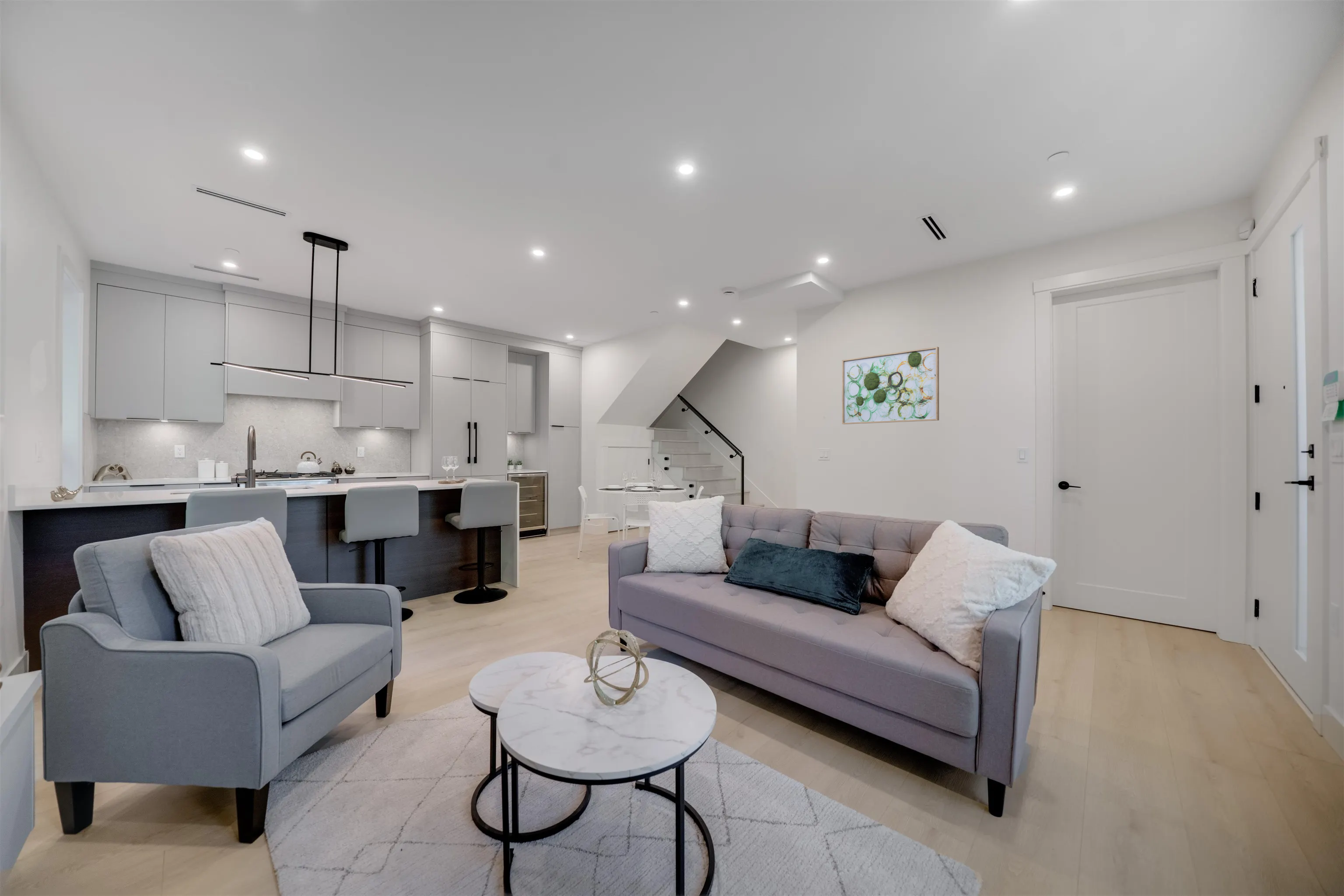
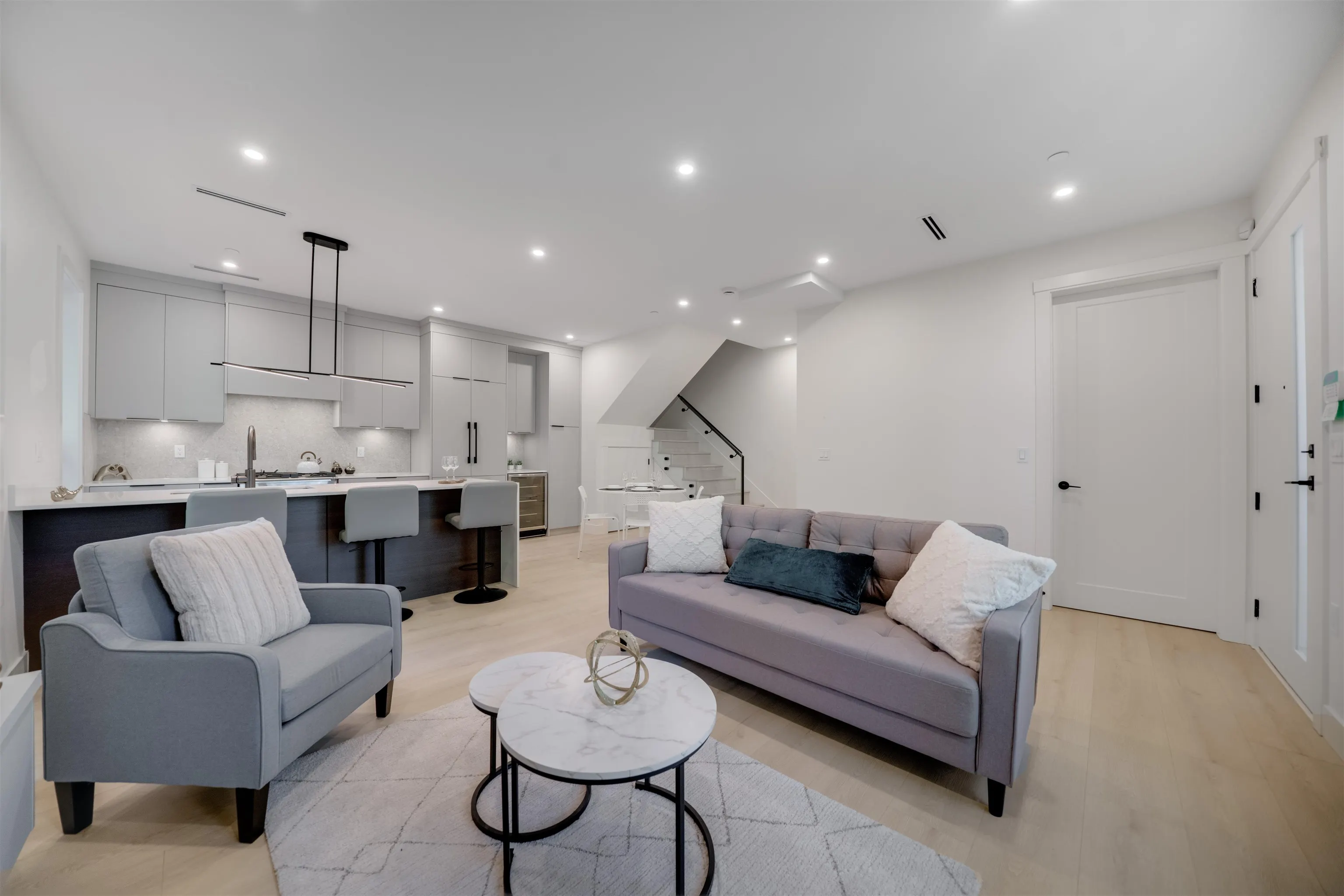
- wall art [842,346,939,425]
